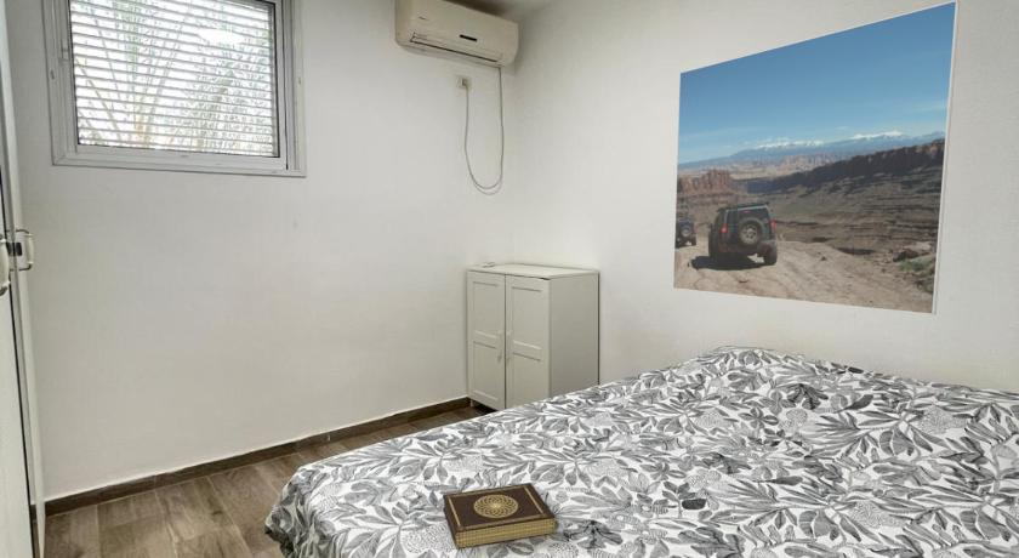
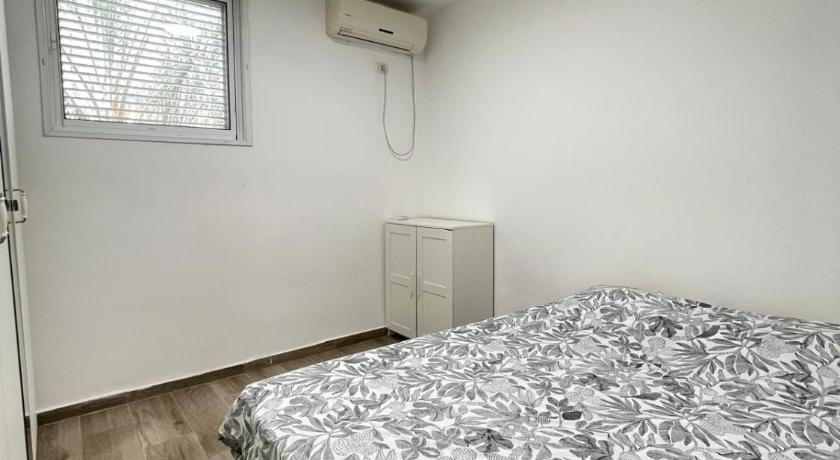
- book [442,482,557,551]
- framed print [671,0,961,317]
